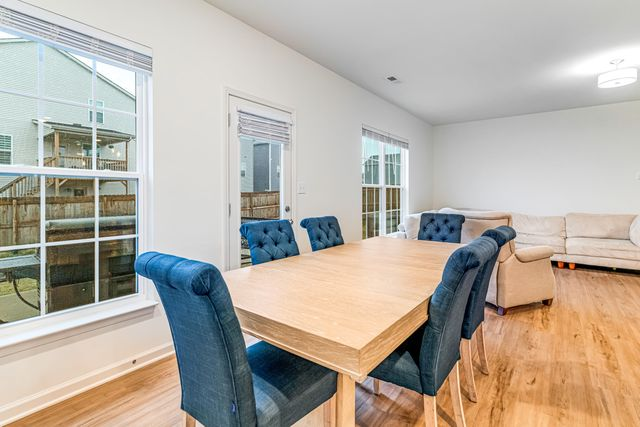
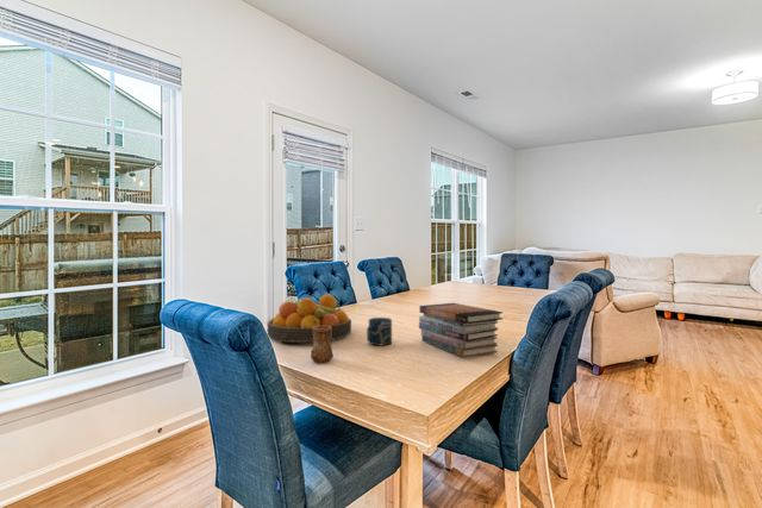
+ book stack [418,302,504,358]
+ cup [366,316,393,346]
+ fruit bowl [266,293,352,344]
+ cup [310,326,335,364]
